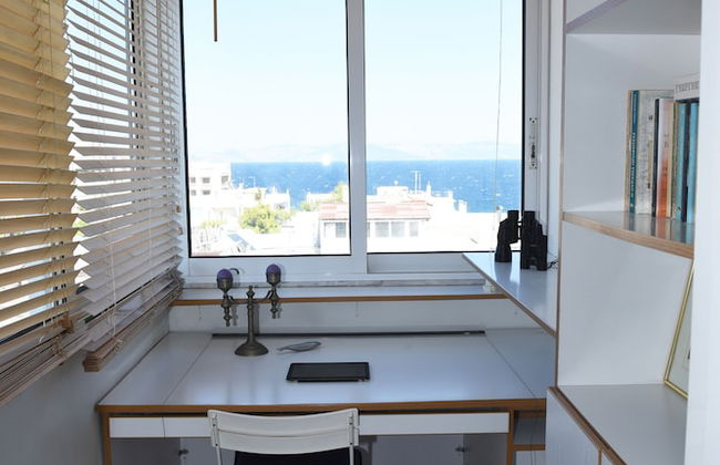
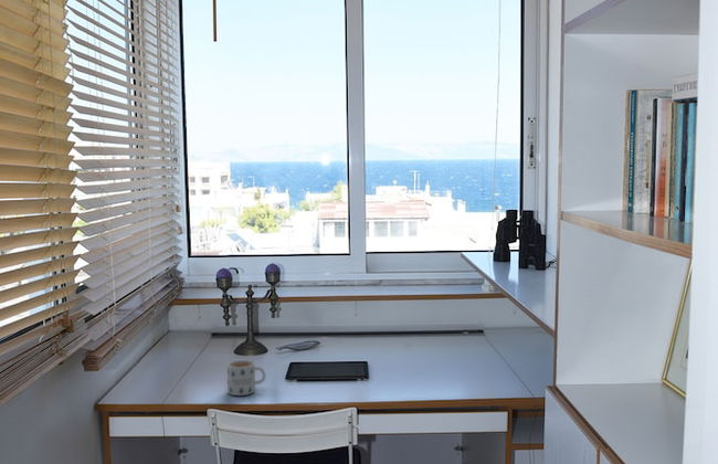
+ mug [226,359,266,397]
